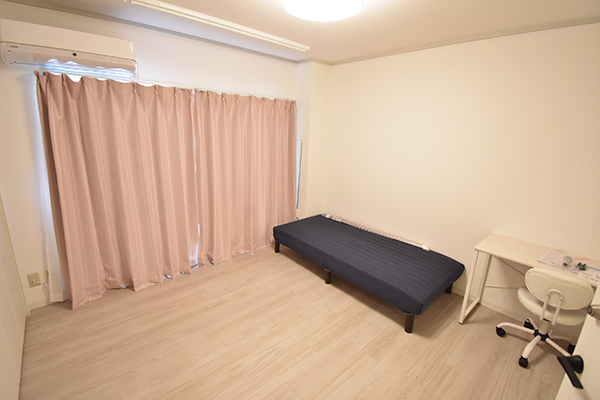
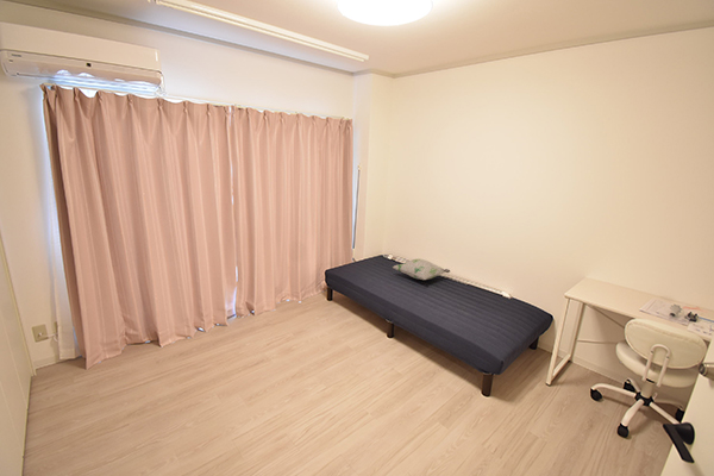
+ decorative pillow [392,258,451,281]
